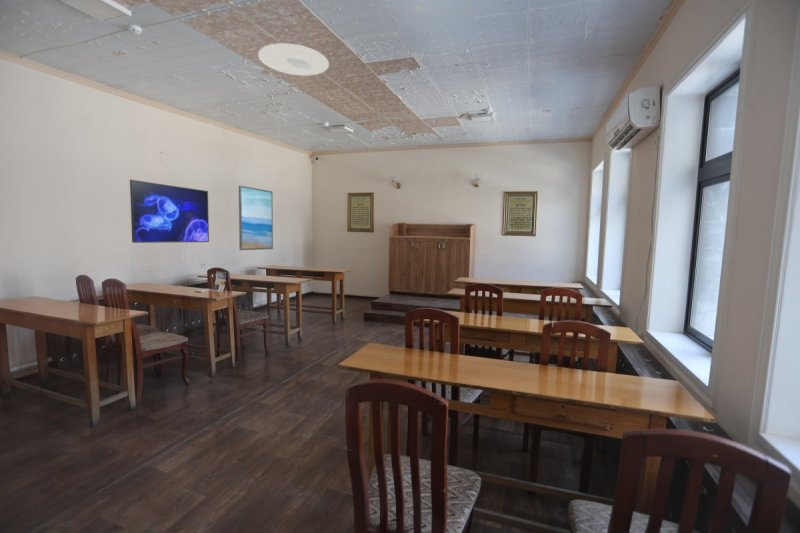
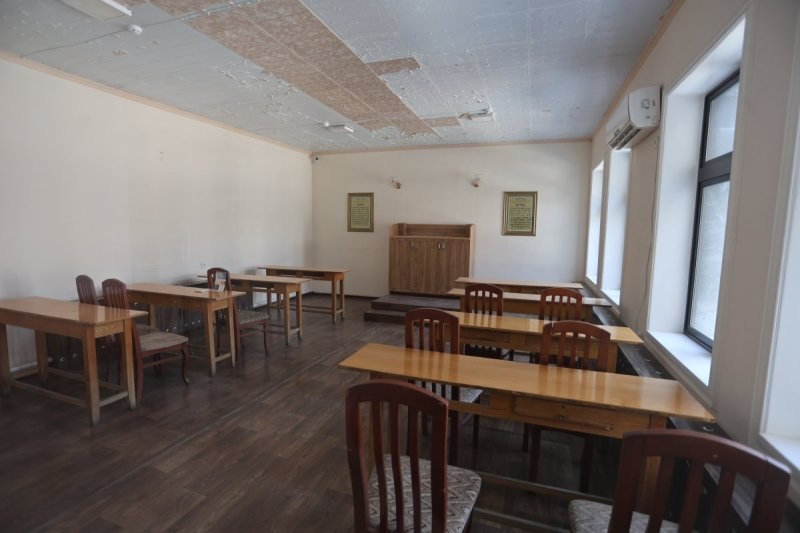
- ceiling light [257,42,330,77]
- wall art [238,185,274,251]
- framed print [129,179,210,244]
